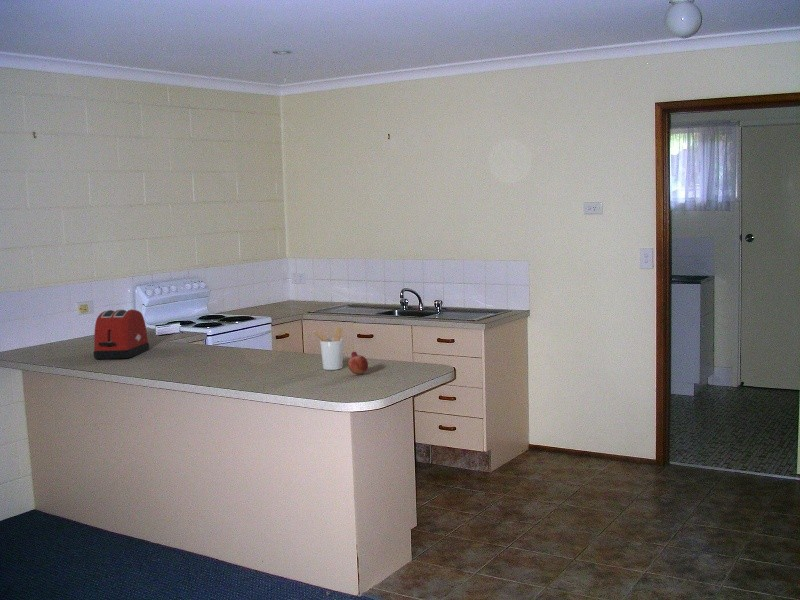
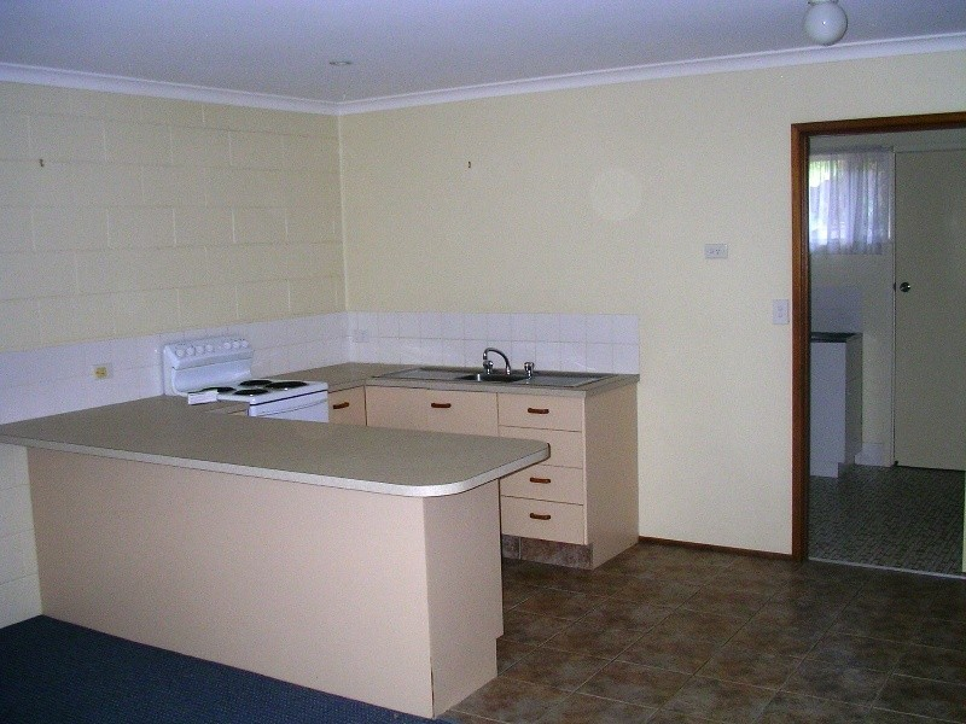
- fruit [347,351,369,376]
- toaster [93,308,150,360]
- utensil holder [311,326,344,371]
